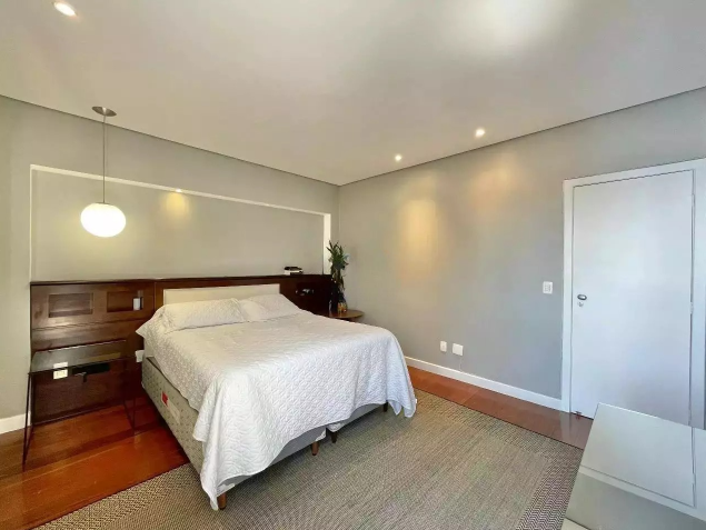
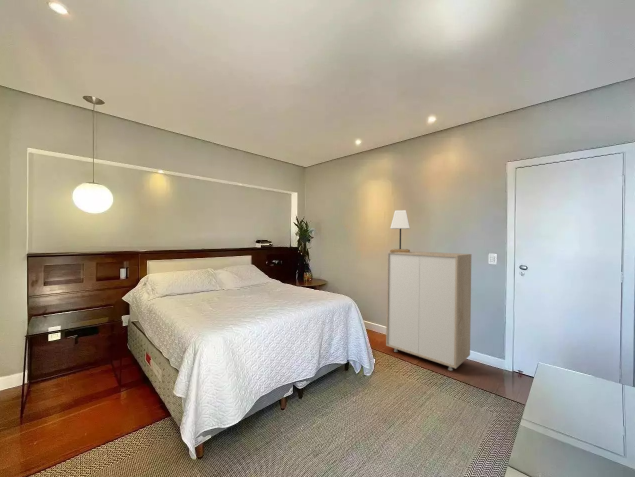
+ lamp [389,209,411,253]
+ storage cabinet [385,250,472,372]
